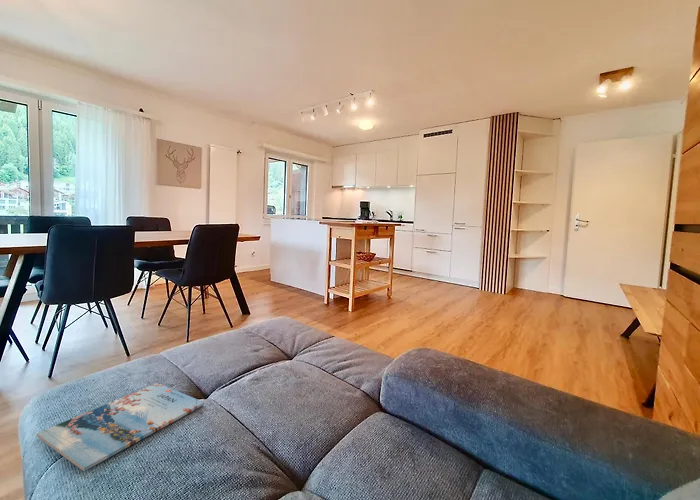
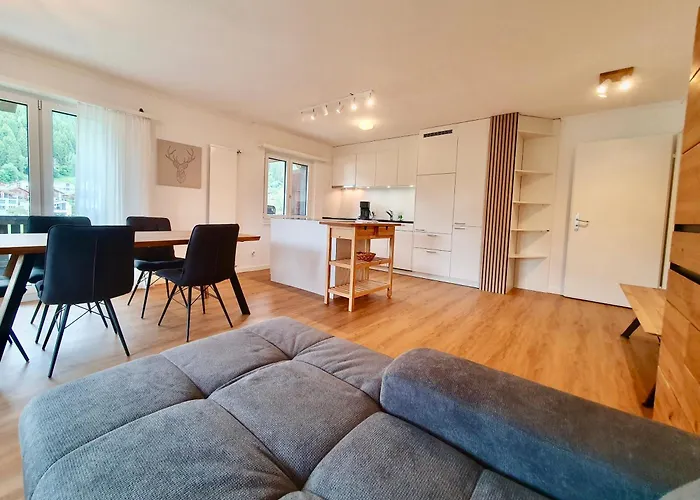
- magazine [36,382,205,472]
